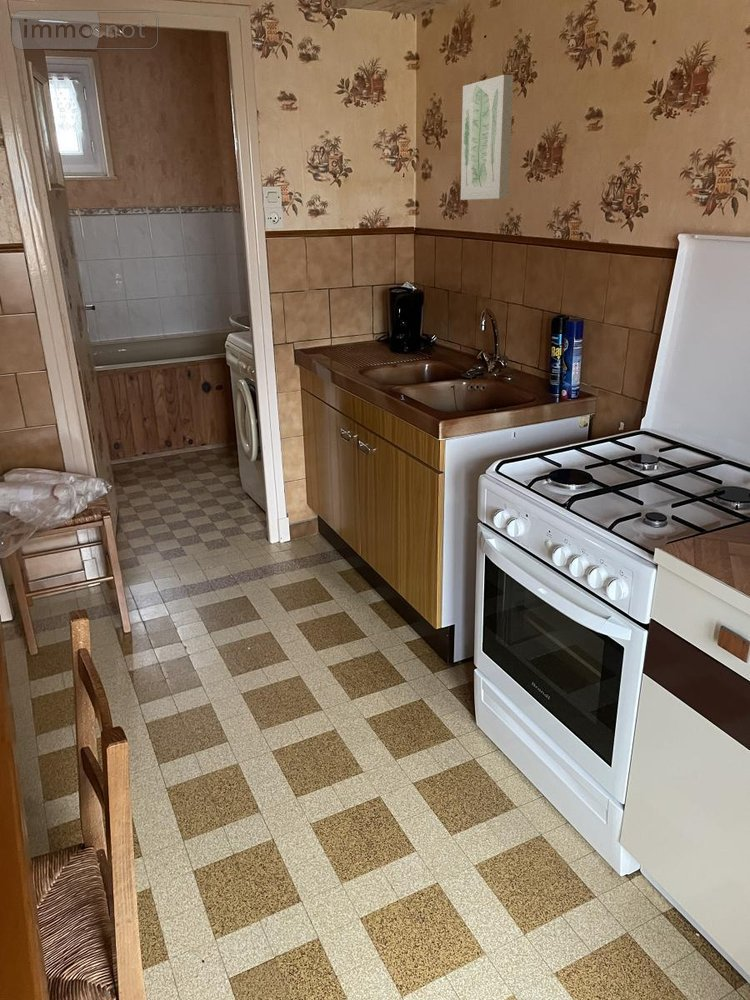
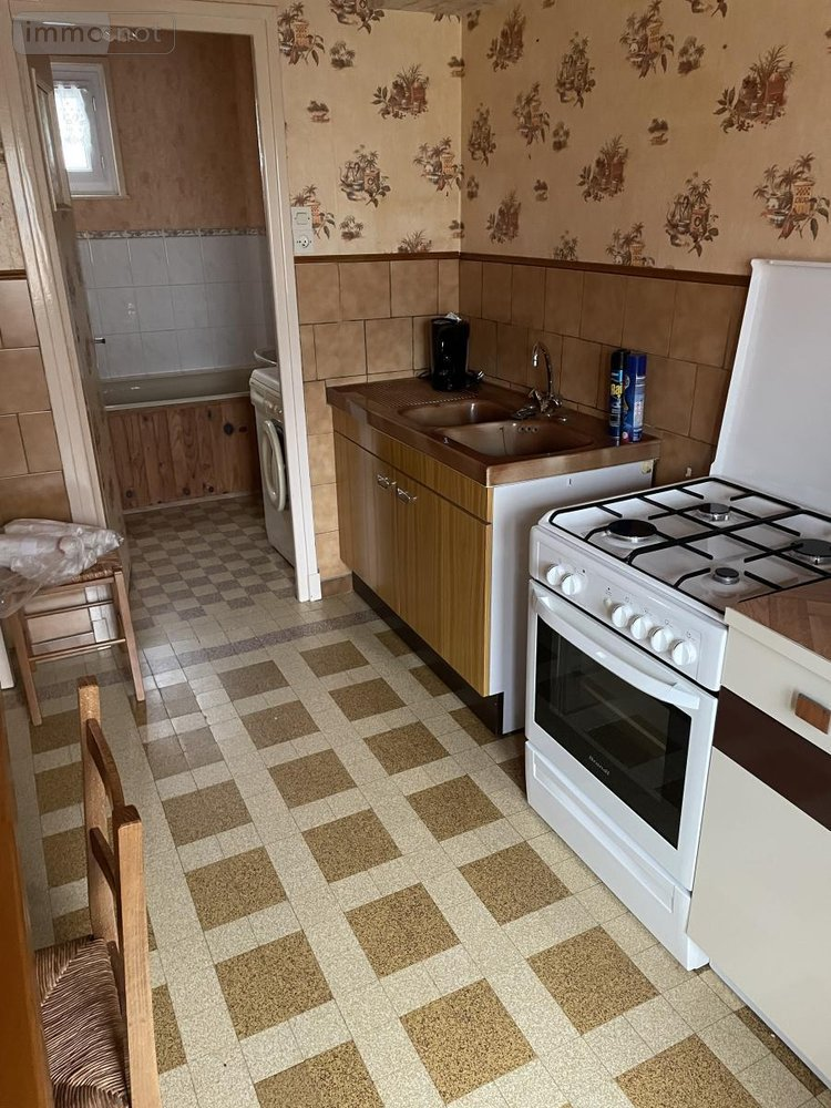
- wall art [460,74,514,201]
